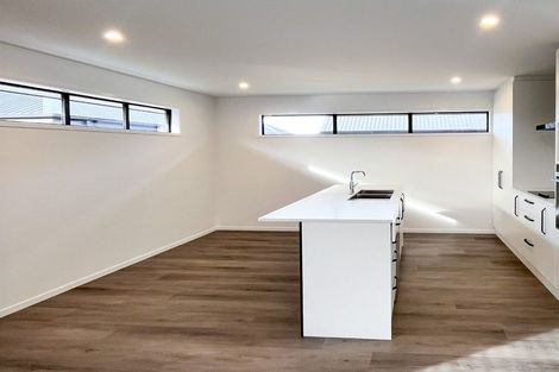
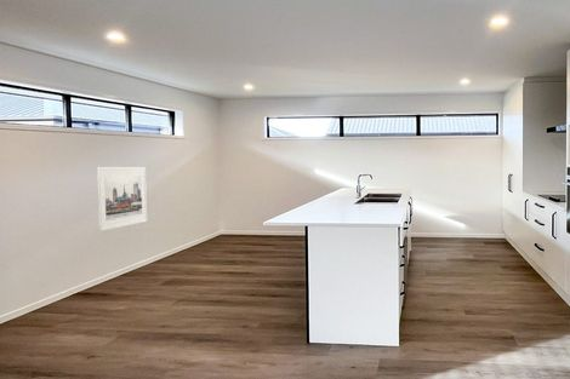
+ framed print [96,166,148,232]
